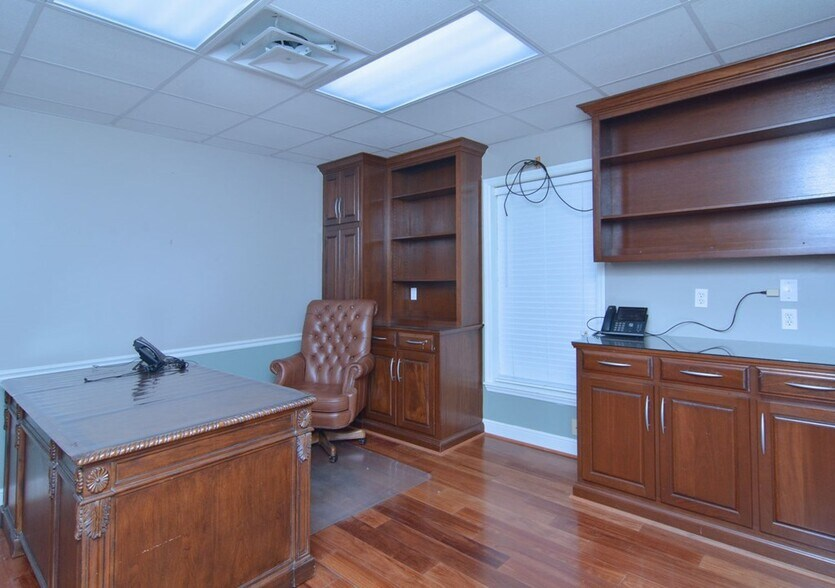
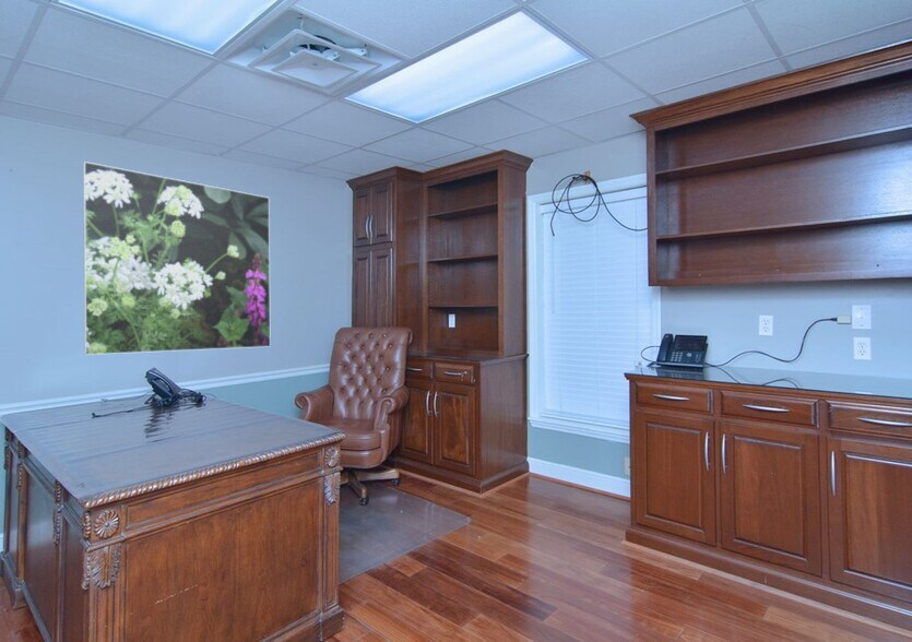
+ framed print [82,160,272,356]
